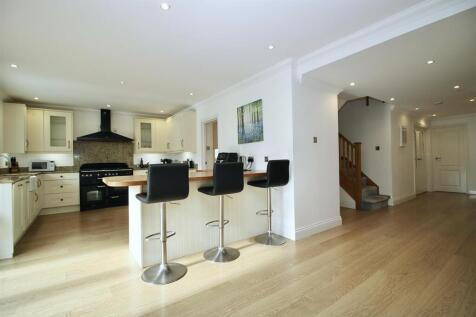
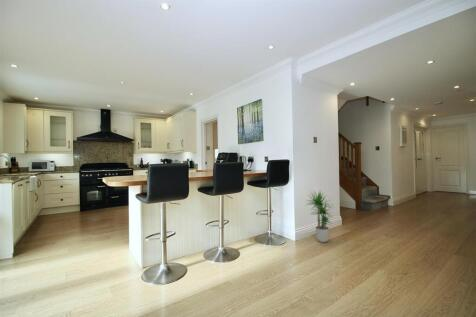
+ potted plant [304,190,336,243]
